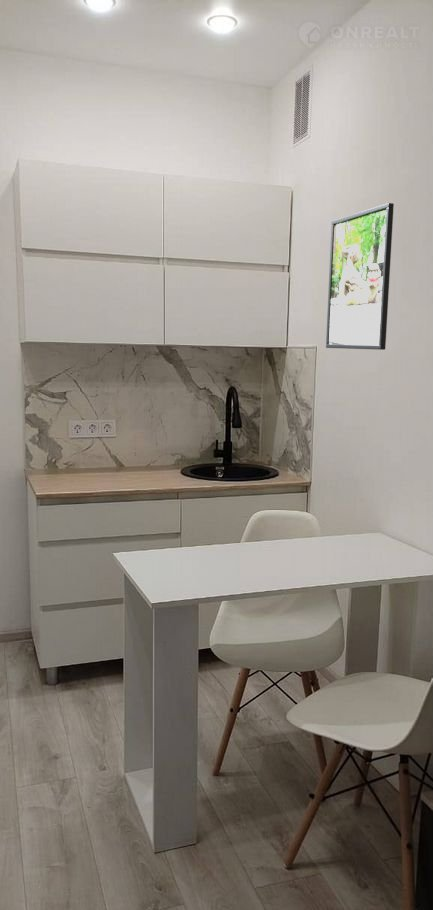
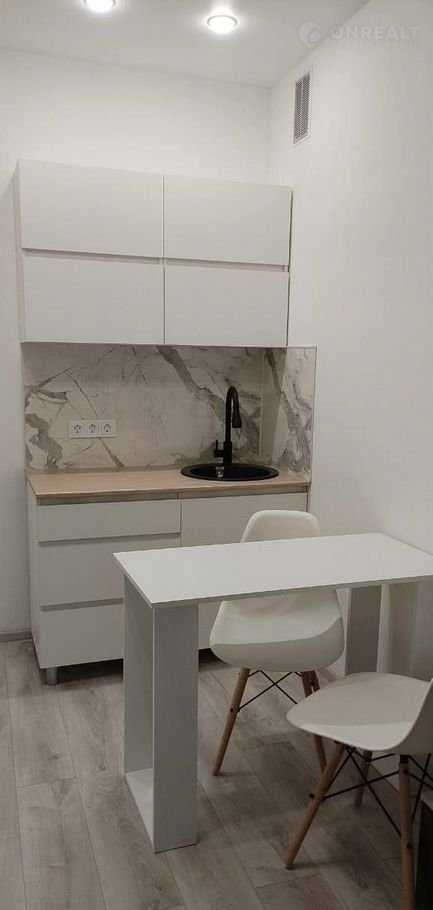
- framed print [325,202,395,351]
